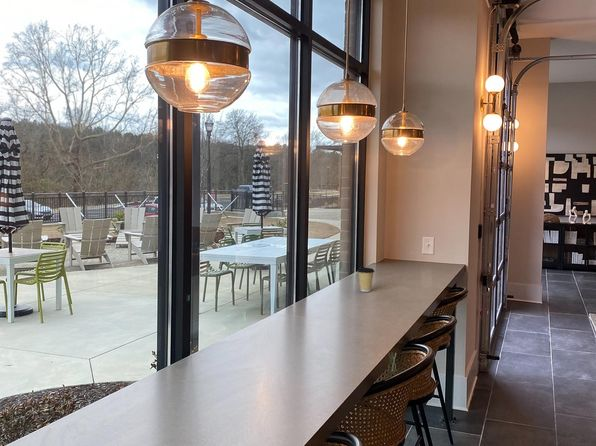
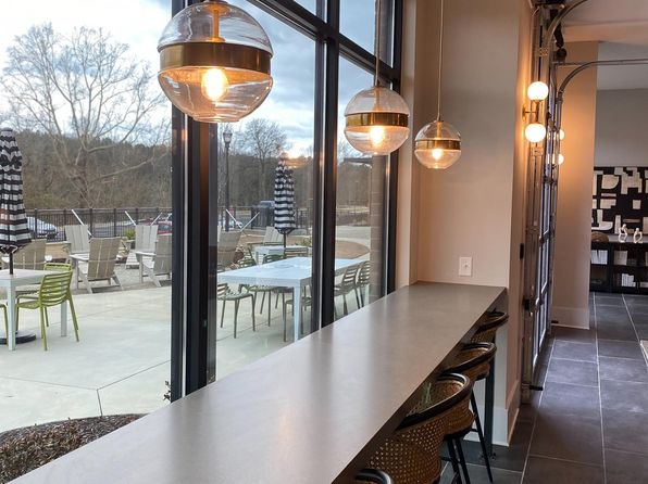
- coffee cup [356,266,376,293]
